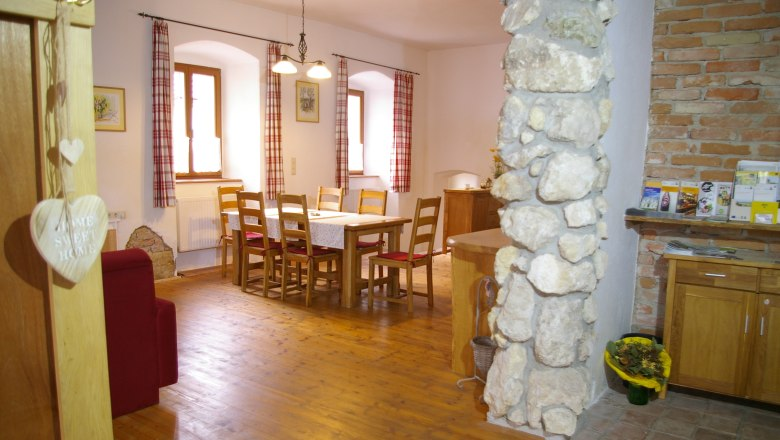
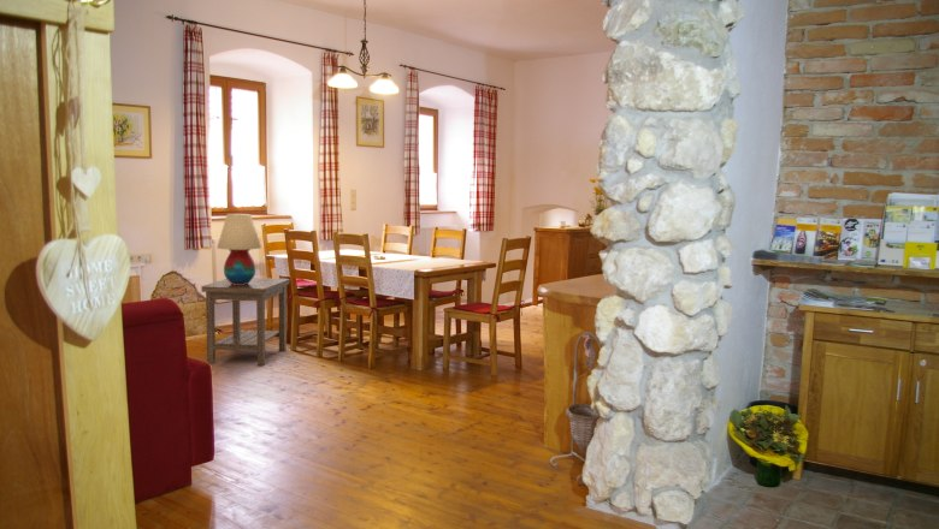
+ side table [200,277,291,367]
+ table lamp [215,213,262,285]
